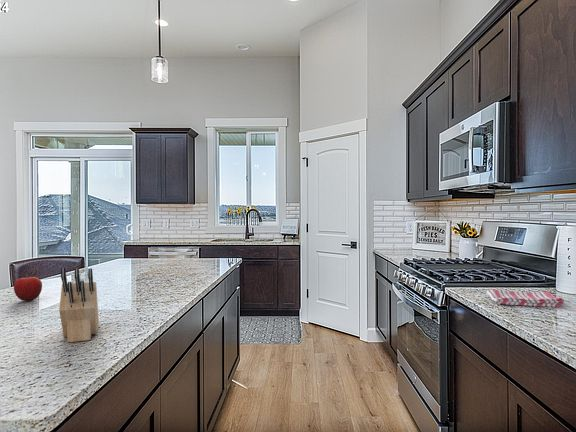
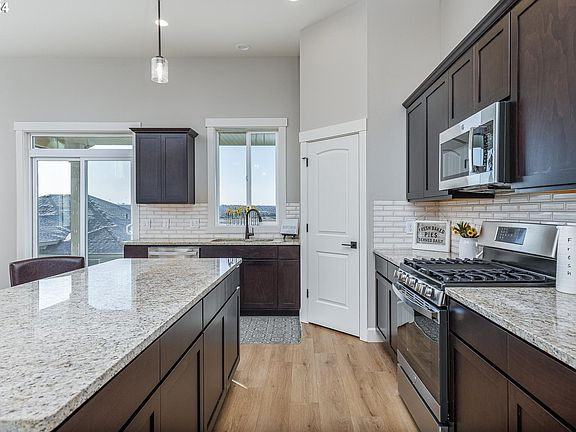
- dish towel [485,289,565,308]
- fruit [13,274,43,302]
- knife block [58,267,100,343]
